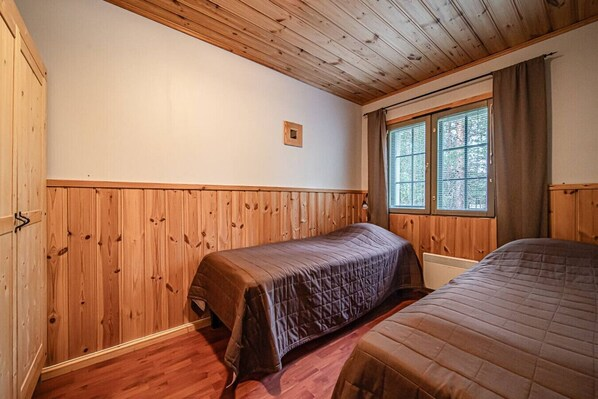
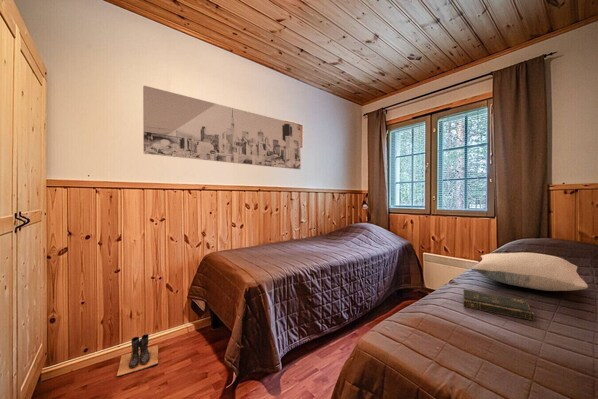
+ bible [462,288,535,321]
+ wall art [142,85,302,170]
+ pillow [470,252,589,292]
+ boots [116,333,159,377]
